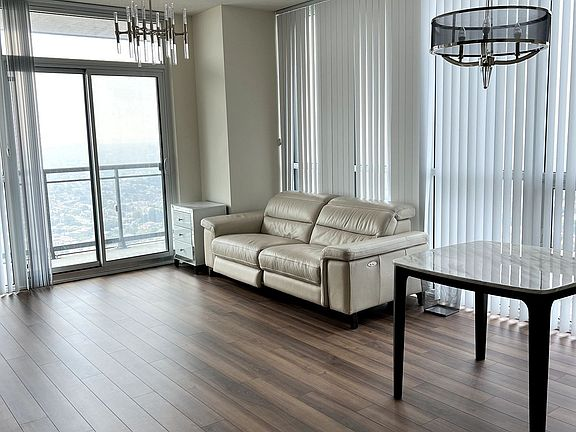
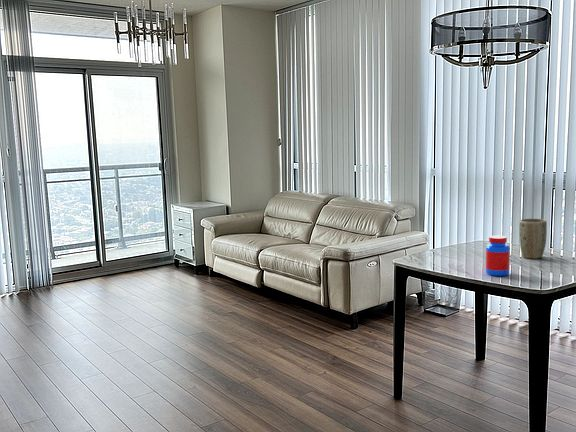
+ jar [485,235,511,277]
+ plant pot [518,218,548,260]
